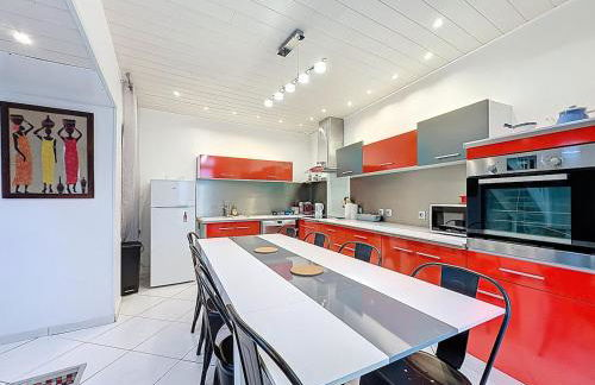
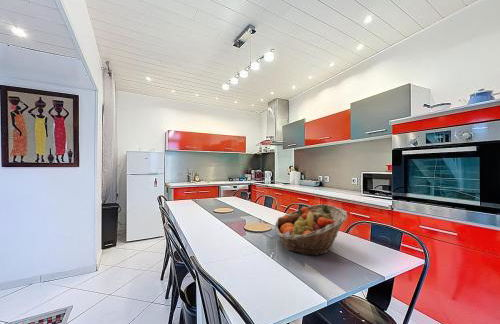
+ fruit basket [274,203,348,258]
